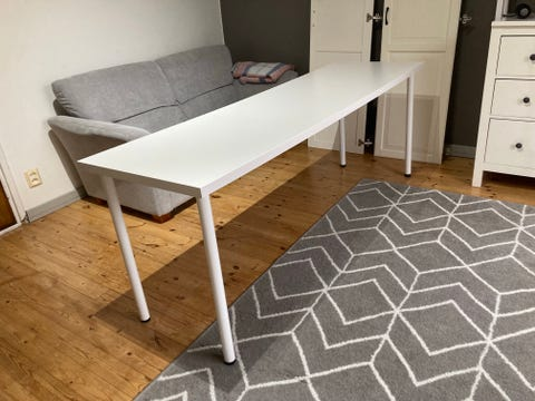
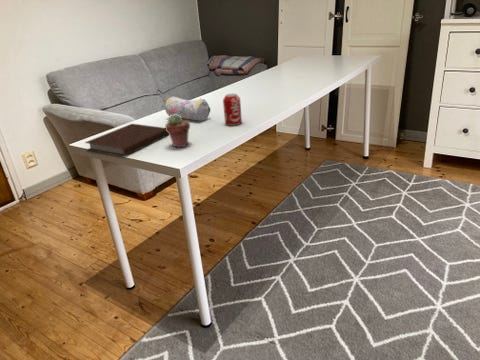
+ potted succulent [164,114,191,148]
+ notebook [84,123,169,158]
+ beverage can [222,93,243,126]
+ pencil case [164,95,211,122]
